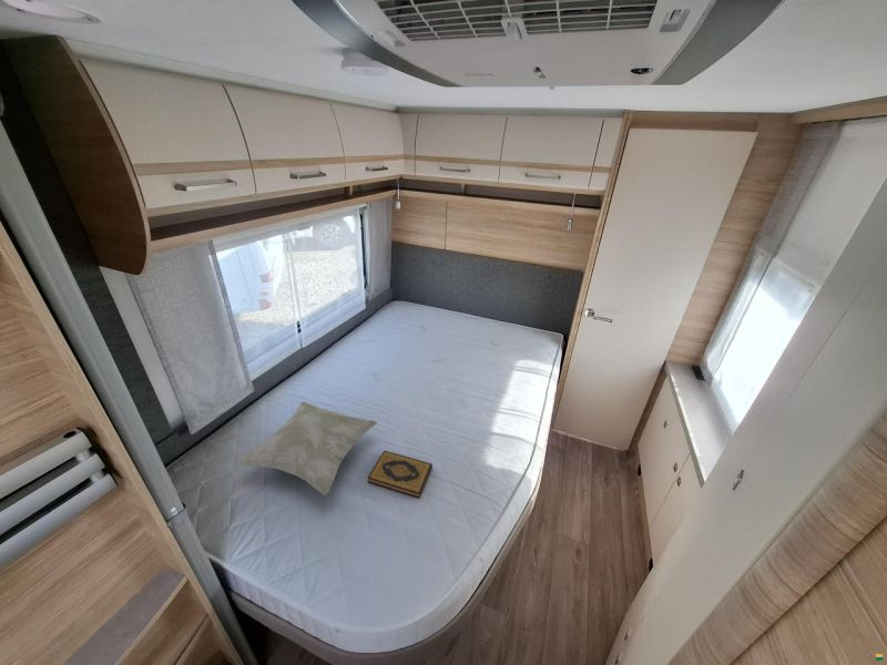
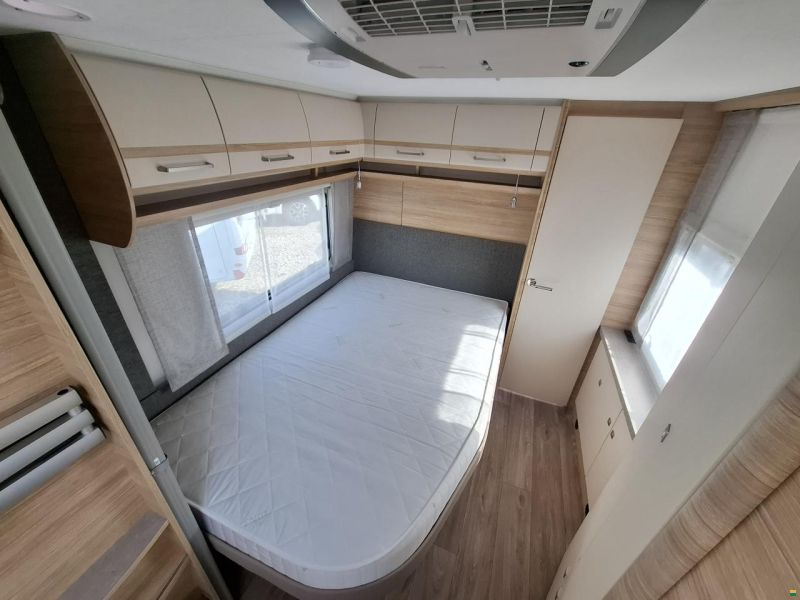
- hardback book [366,449,434,500]
- decorative pillow [236,400,378,497]
